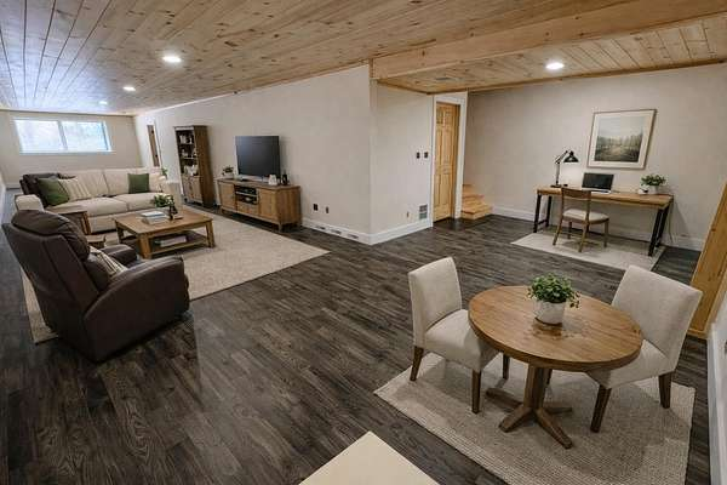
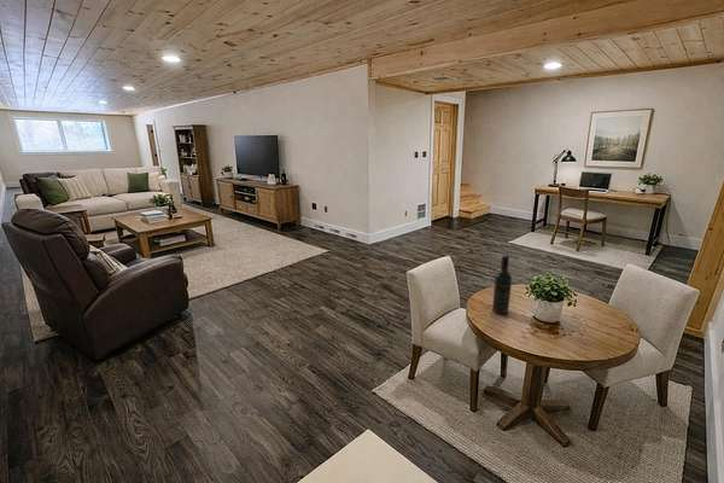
+ wine bottle [491,255,513,315]
